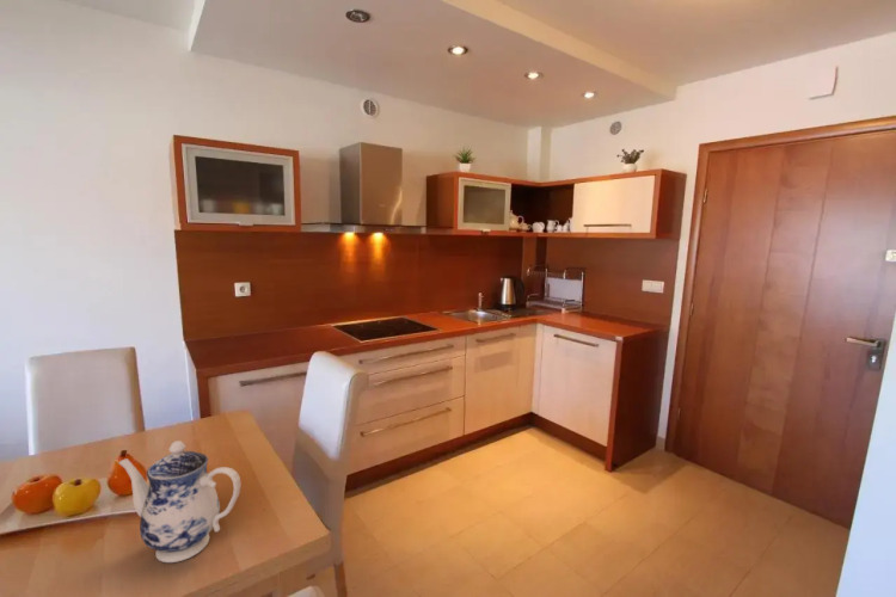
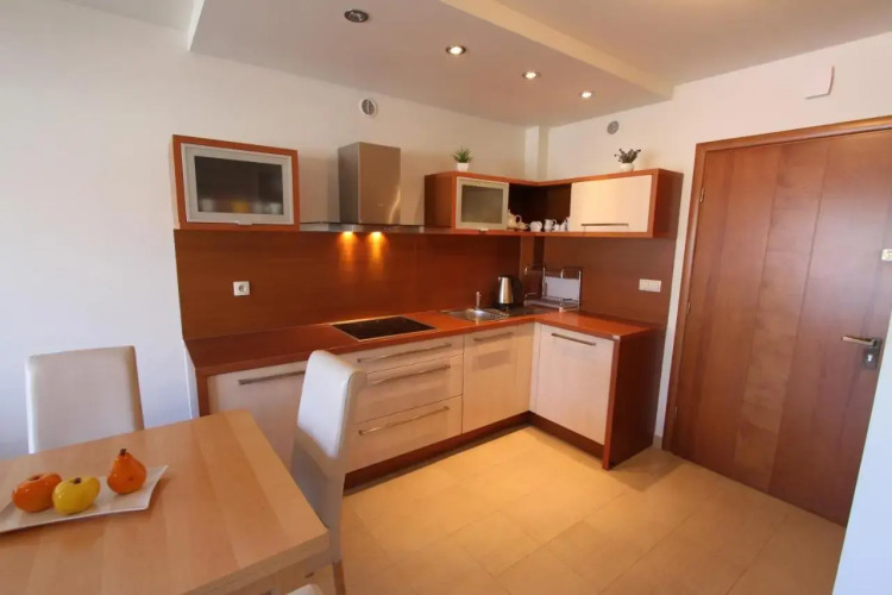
- teapot [117,439,243,564]
